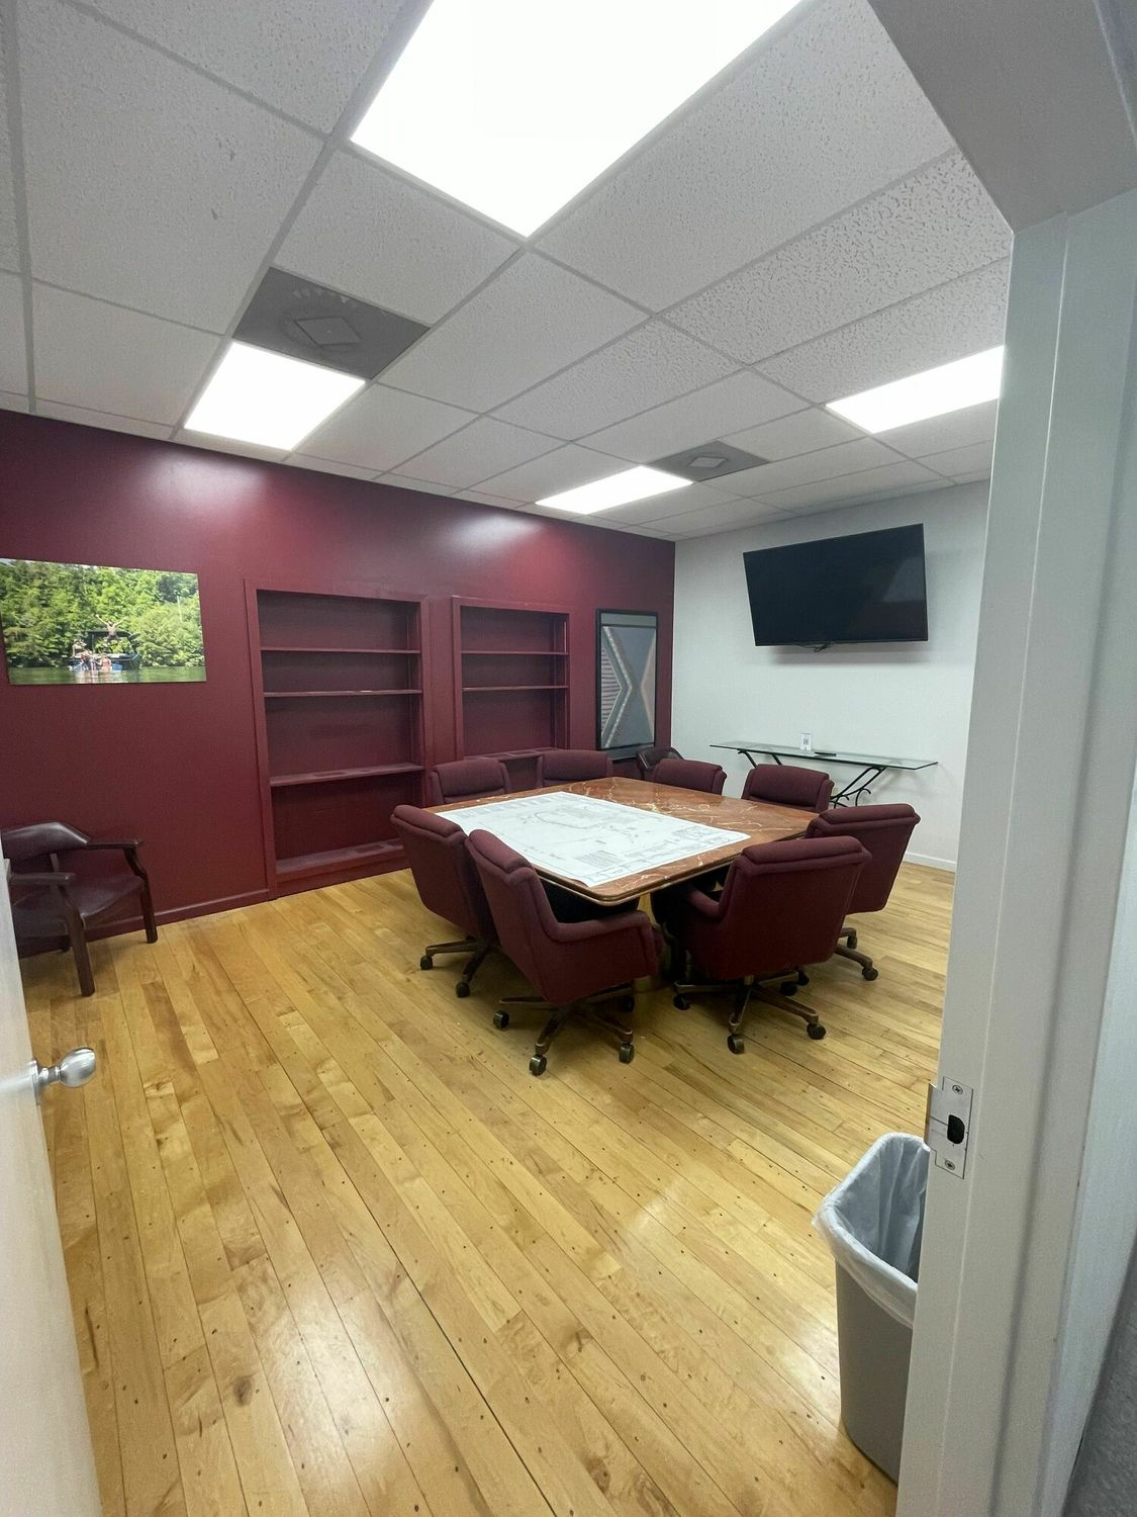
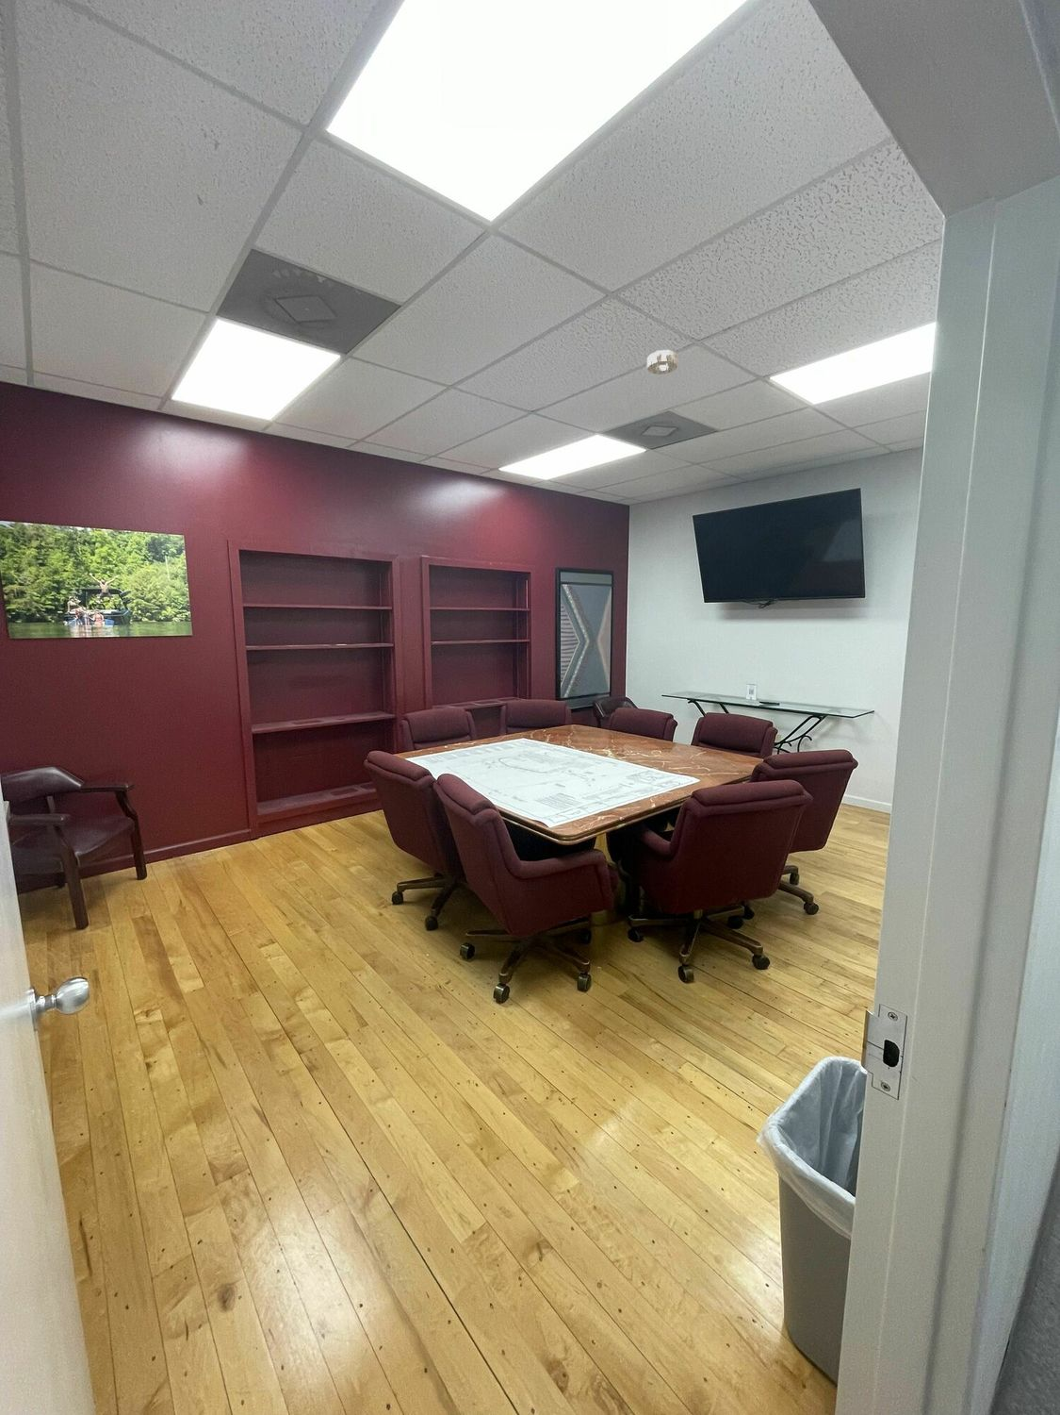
+ smoke detector [647,349,679,375]
